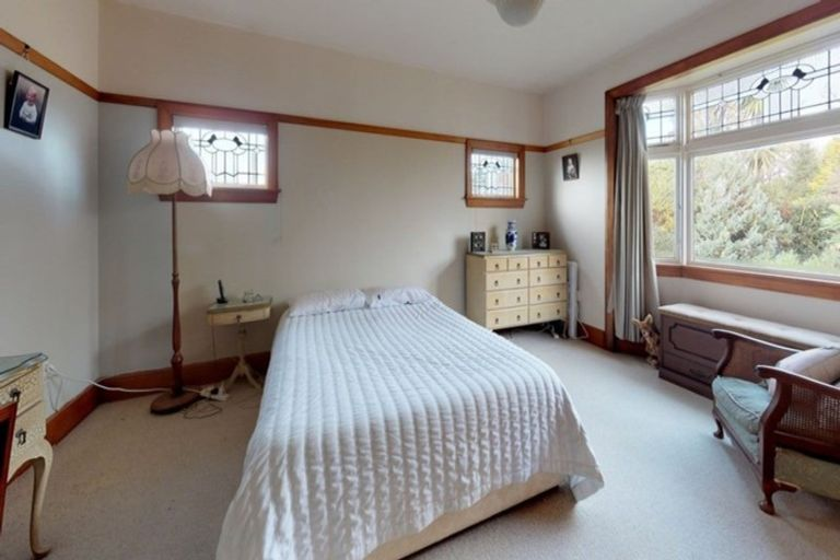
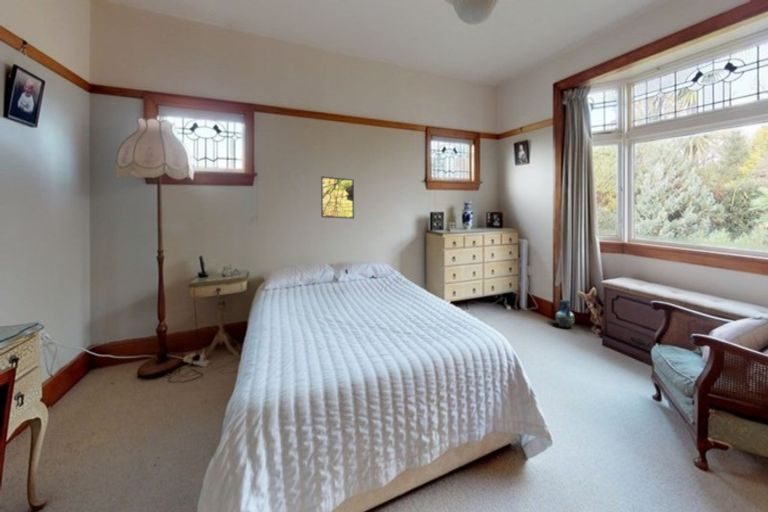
+ vase [554,299,576,328]
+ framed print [320,175,355,220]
